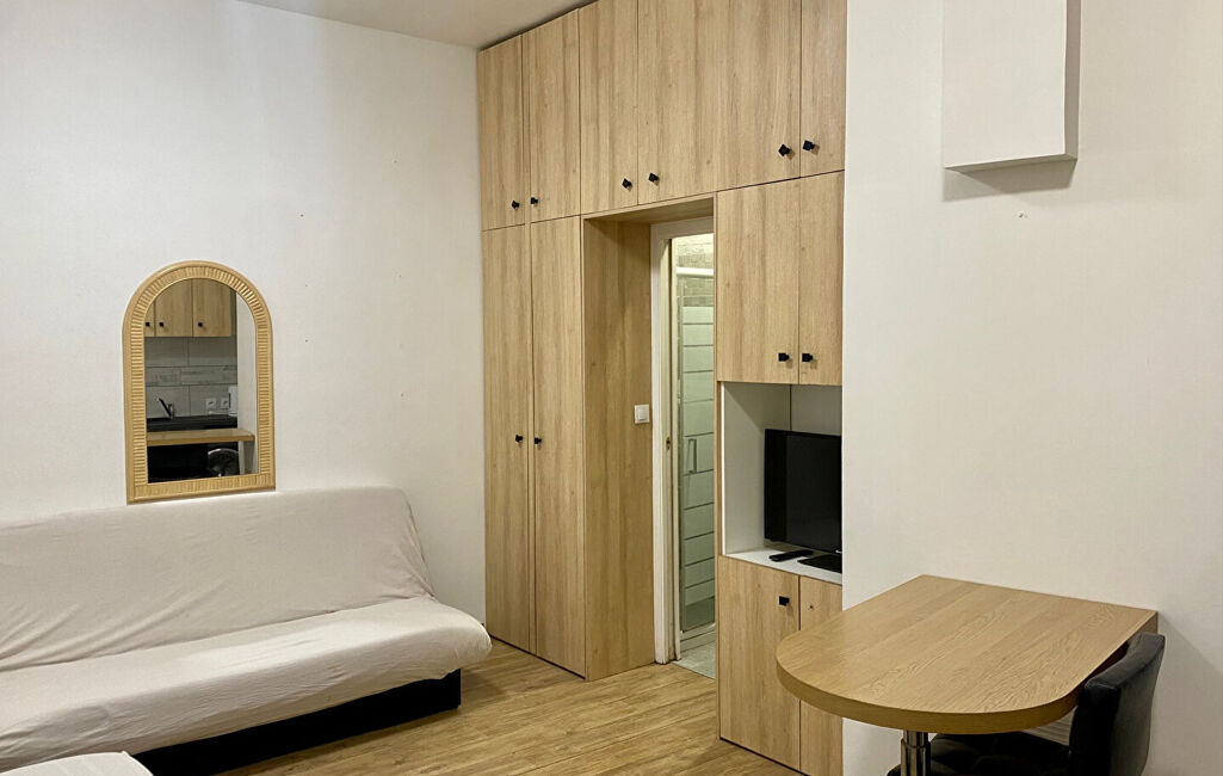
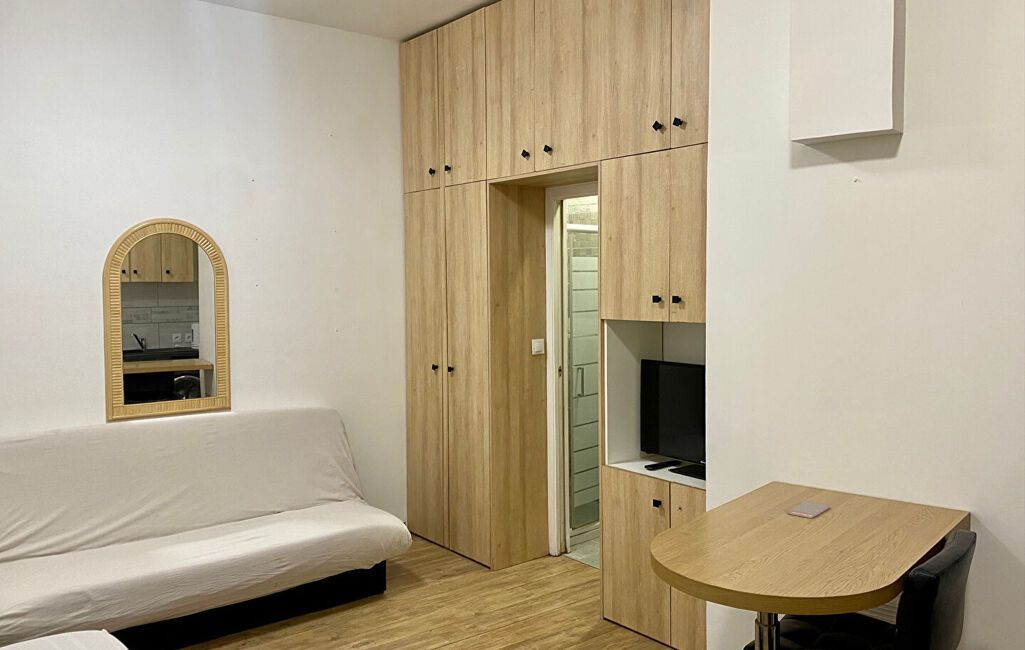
+ smartphone [787,500,832,519]
